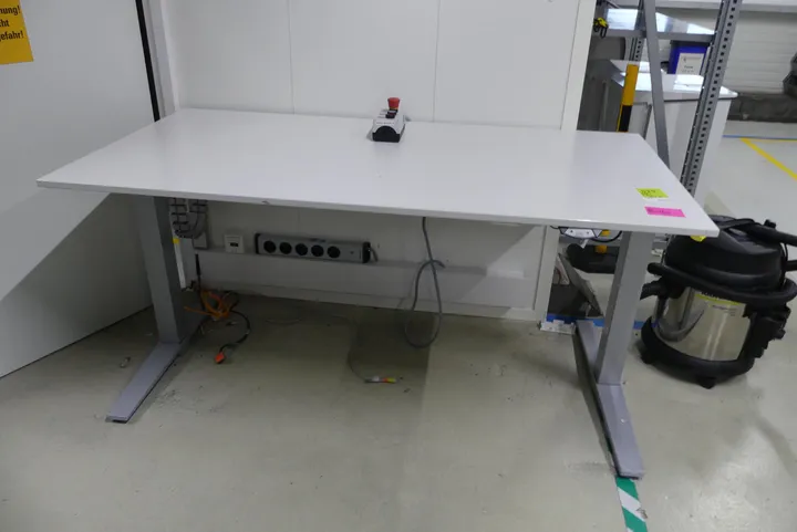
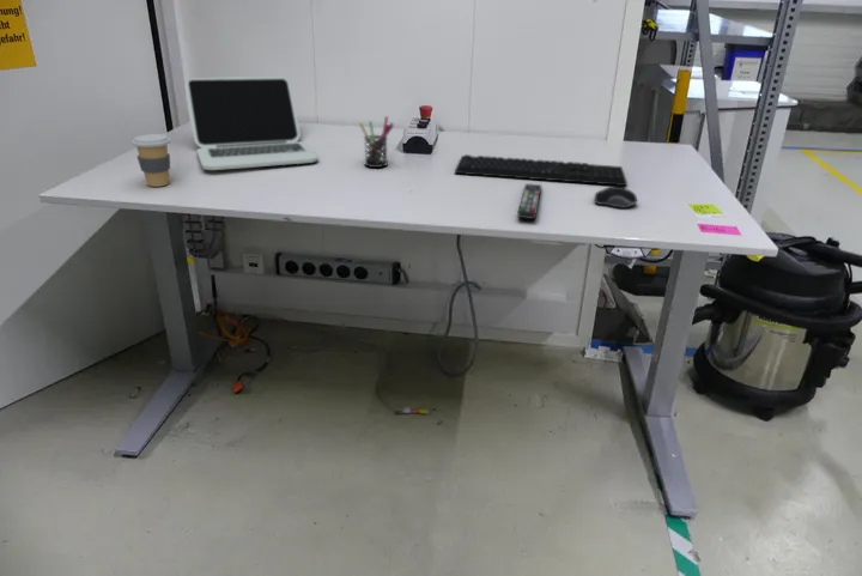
+ remote control [516,182,542,220]
+ laptop [184,74,320,171]
+ keyboard [454,153,629,187]
+ computer mouse [593,186,638,210]
+ pen holder [358,115,395,169]
+ coffee cup [130,133,171,188]
